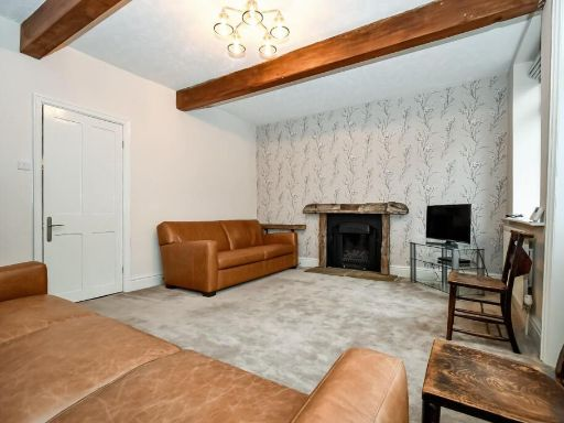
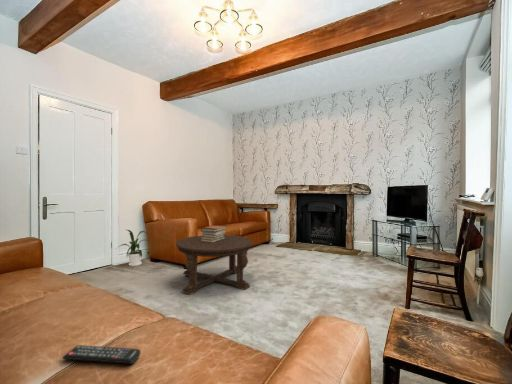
+ remote control [62,344,142,365]
+ coffee table [175,234,253,296]
+ book stack [200,224,228,242]
+ house plant [116,229,150,267]
